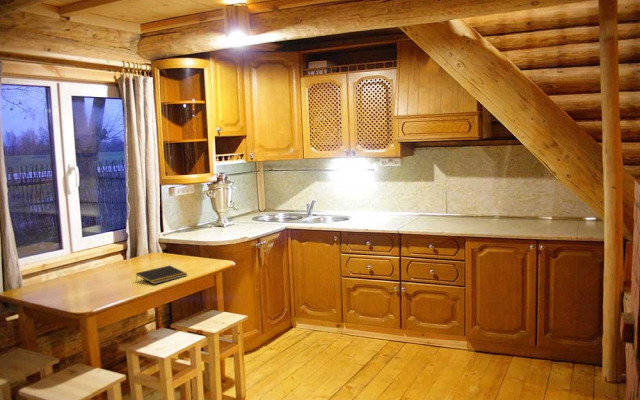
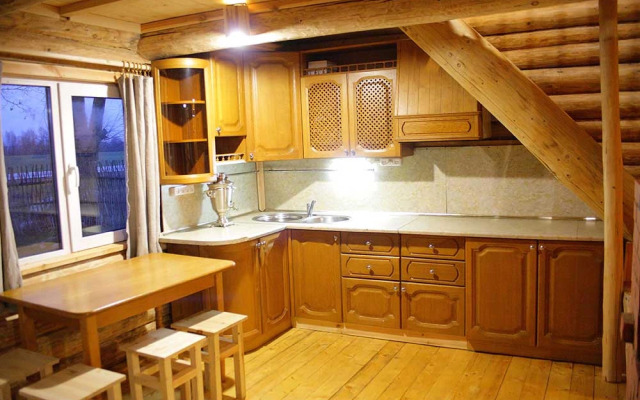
- notepad [135,264,188,285]
